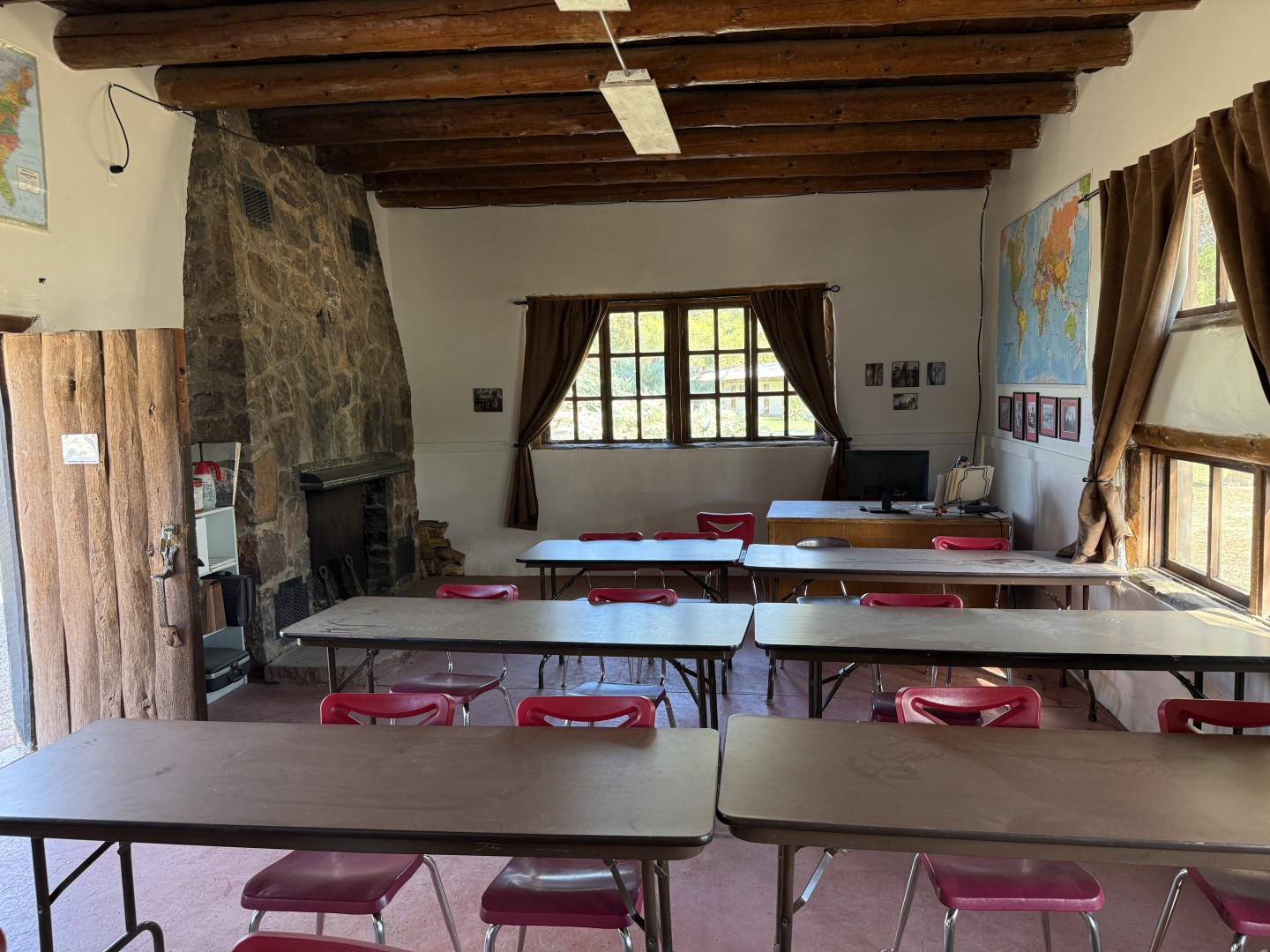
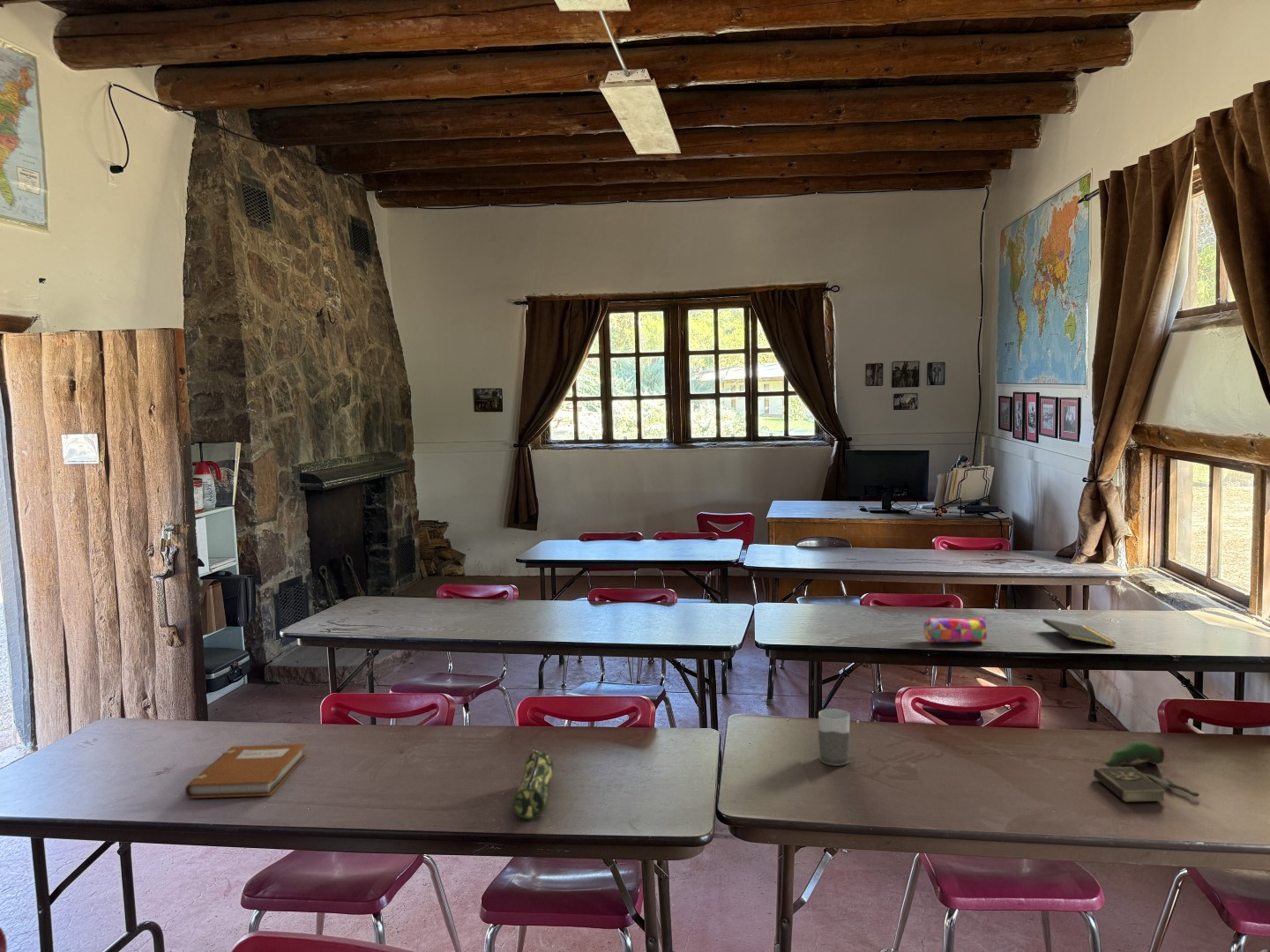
+ notepad [1042,618,1117,649]
+ notebook [184,743,307,799]
+ pencil case [923,615,988,643]
+ mug [818,708,851,767]
+ book [1093,740,1200,803]
+ pencil case [512,749,554,820]
